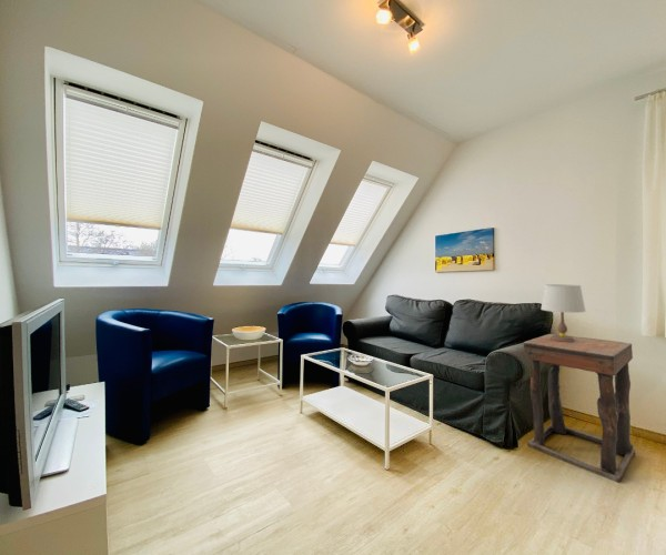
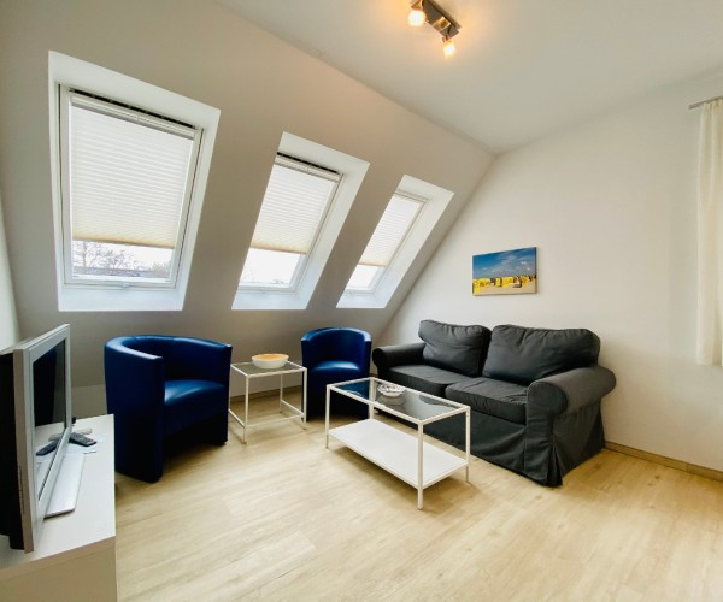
- table lamp [539,283,587,342]
- side table [523,333,637,484]
